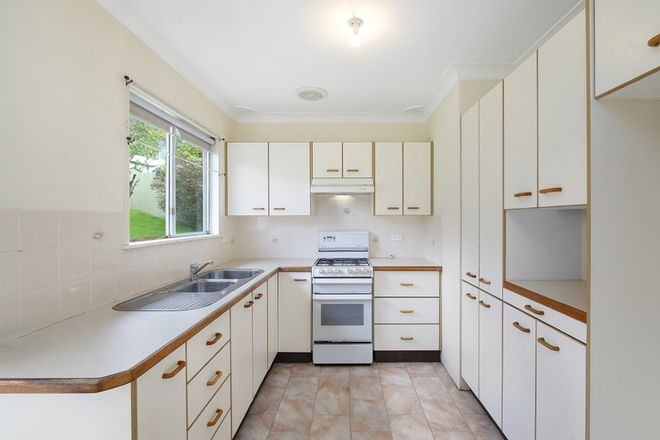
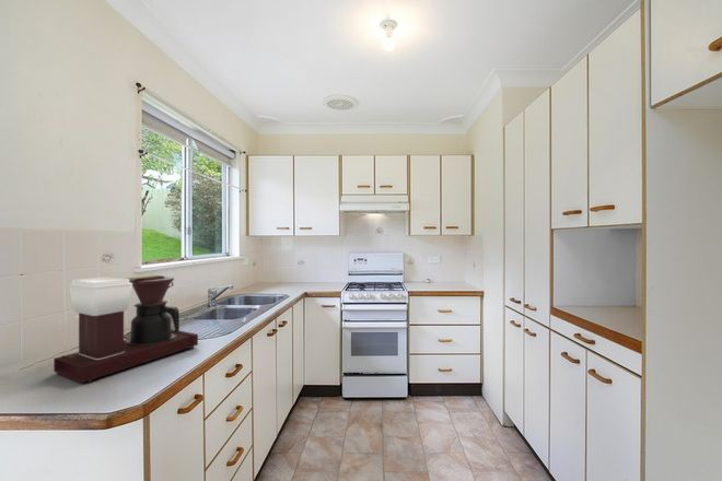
+ coffee maker [53,274,199,384]
